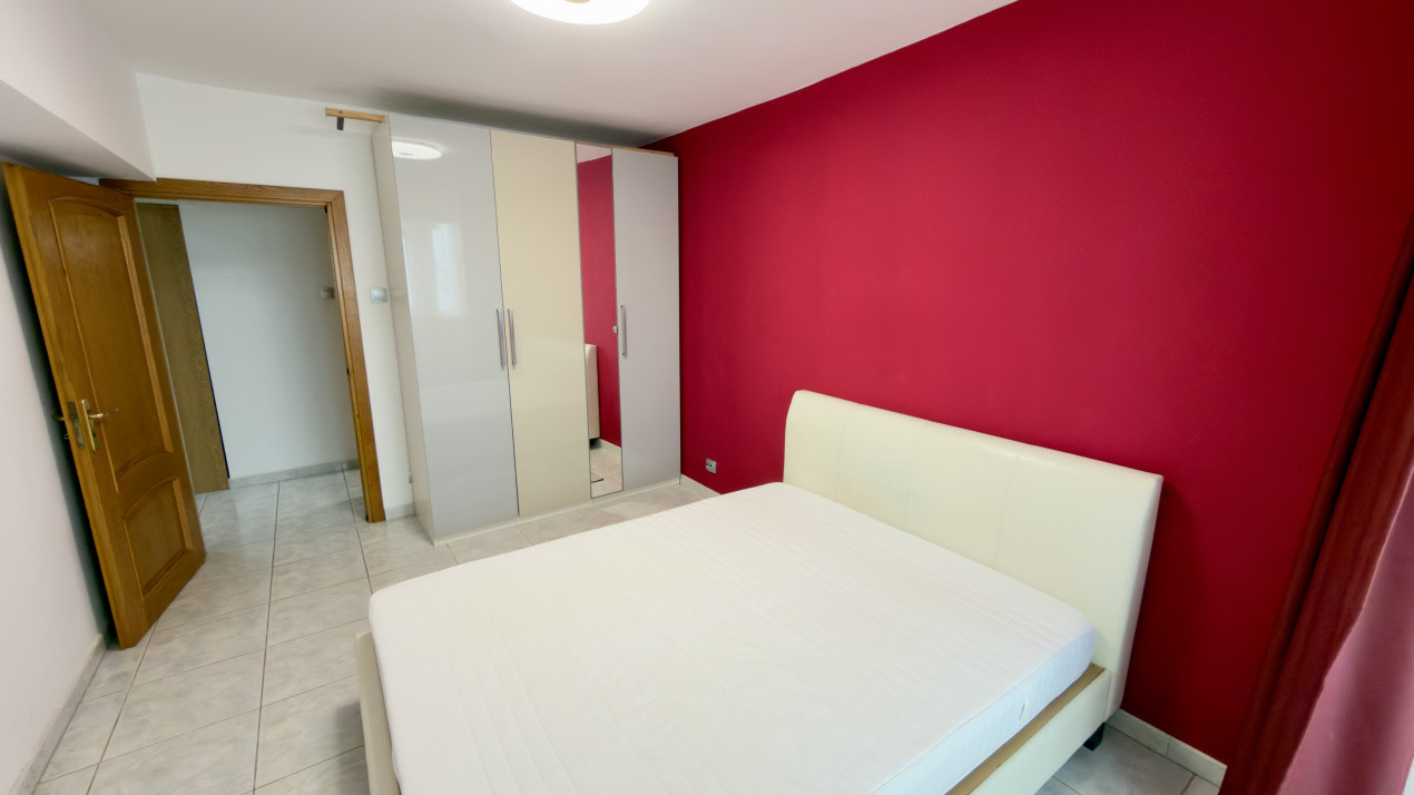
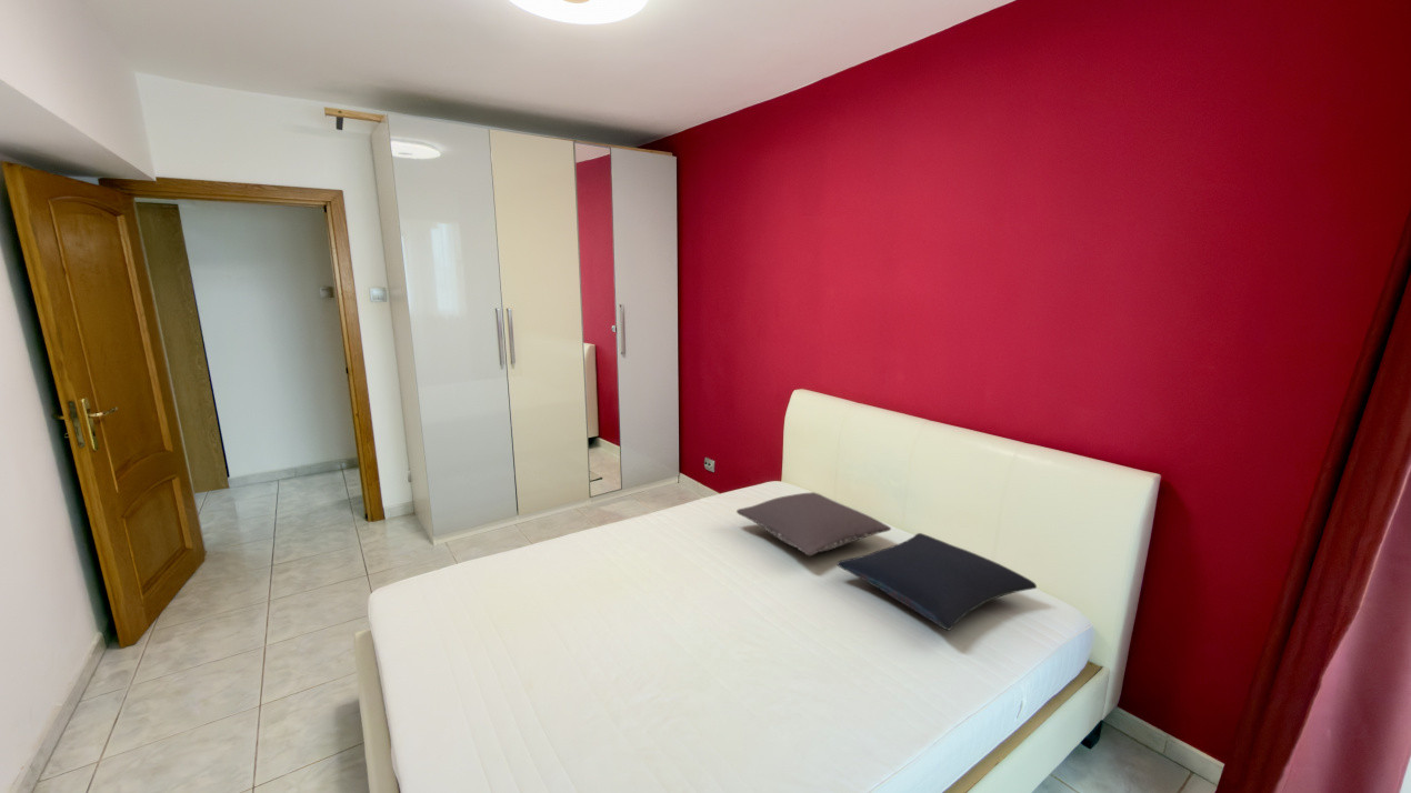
+ pillow [735,491,892,556]
+ pillow [835,532,1038,631]
